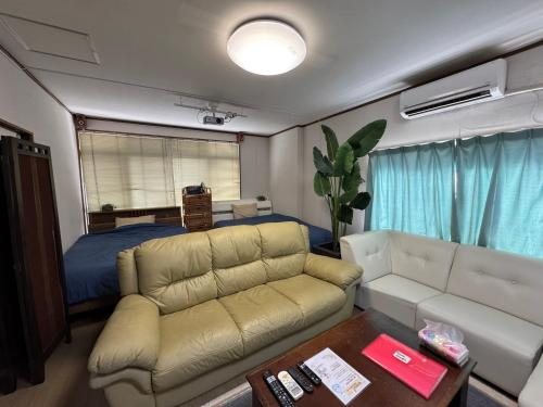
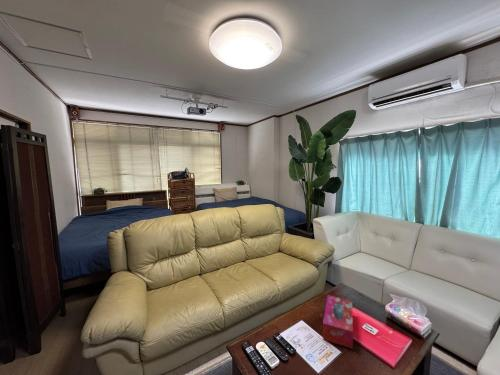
+ tissue box [322,294,354,350]
